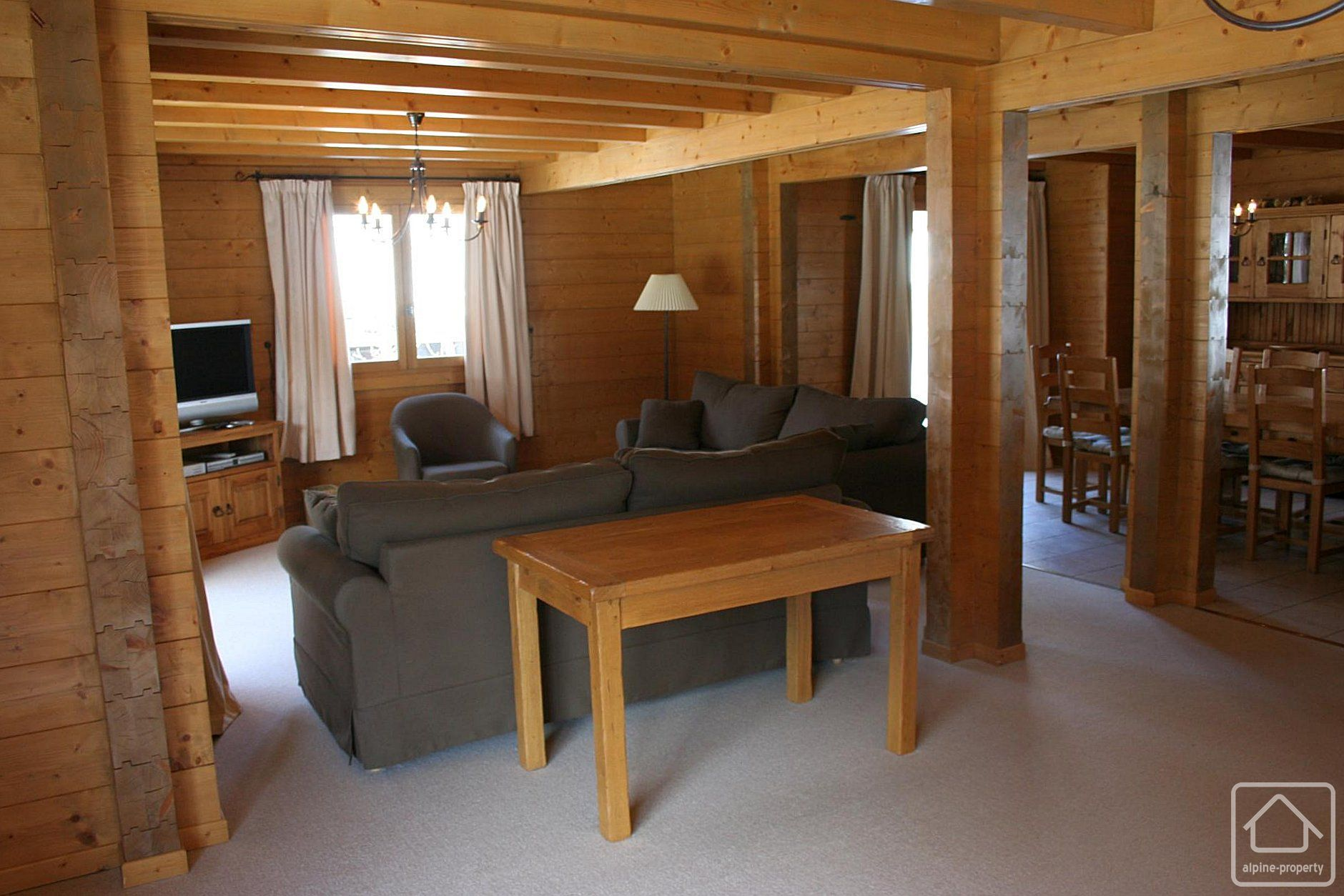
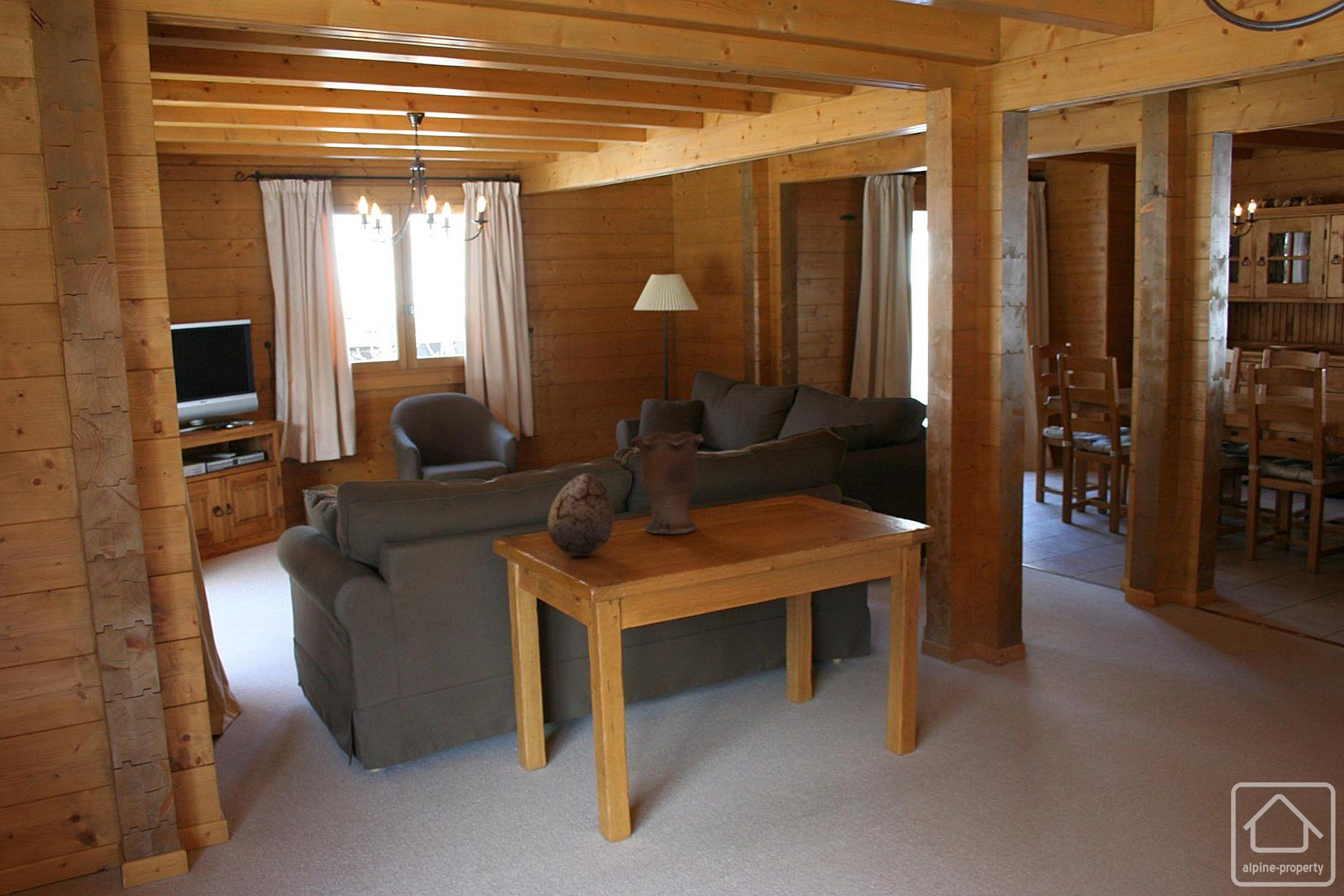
+ decorative egg [547,472,614,557]
+ vase [630,431,705,535]
